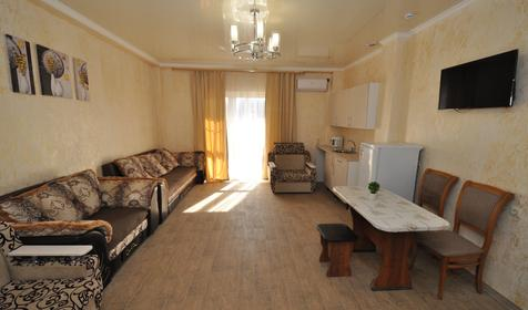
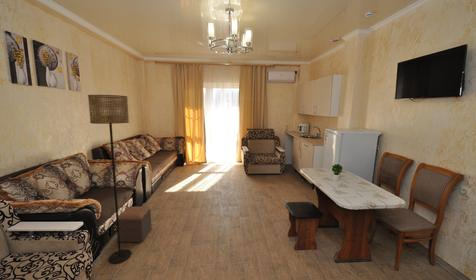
+ floor lamp [87,94,132,264]
+ footstool [115,206,153,243]
